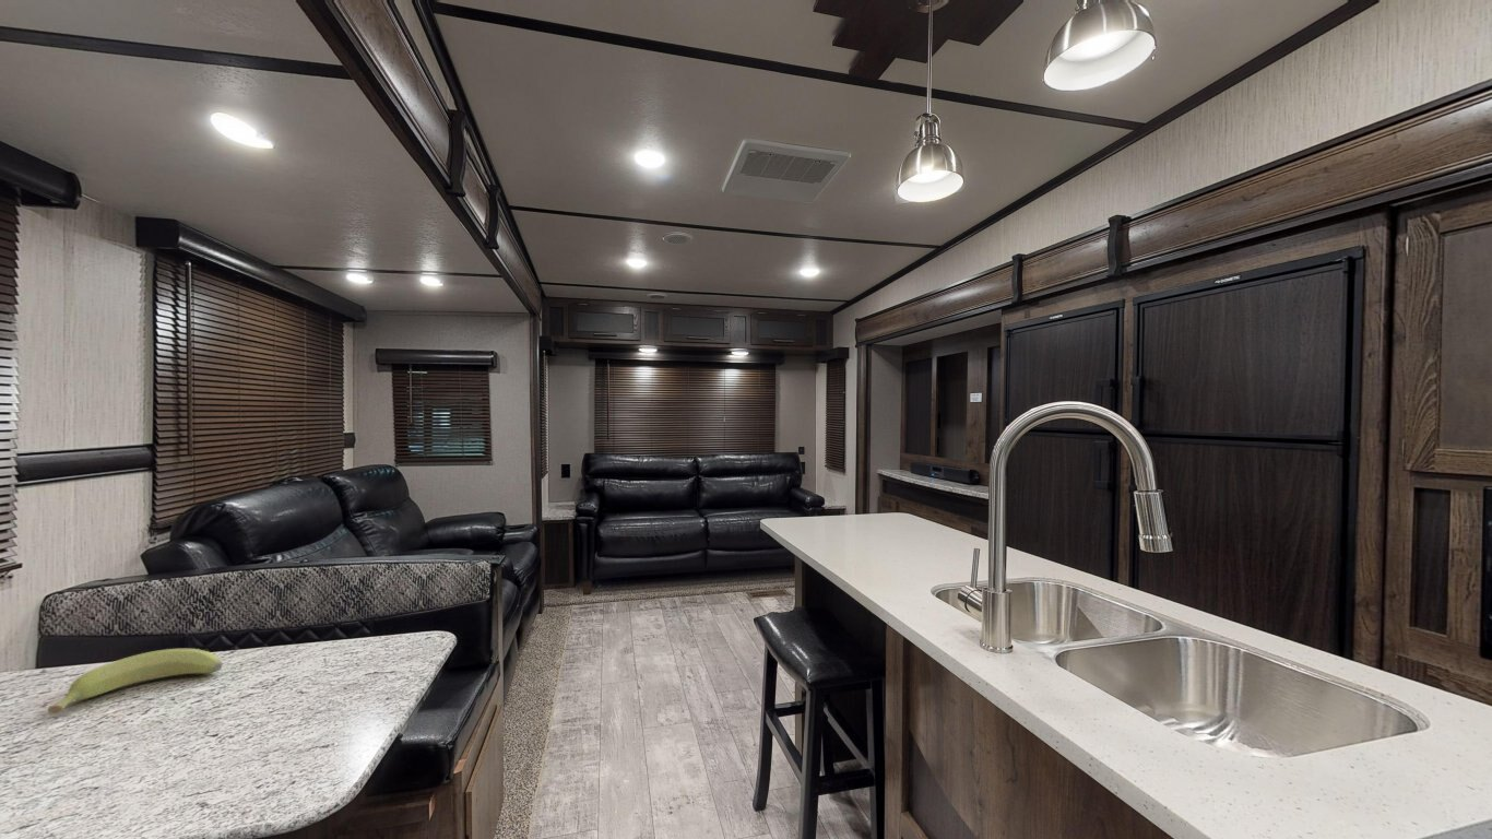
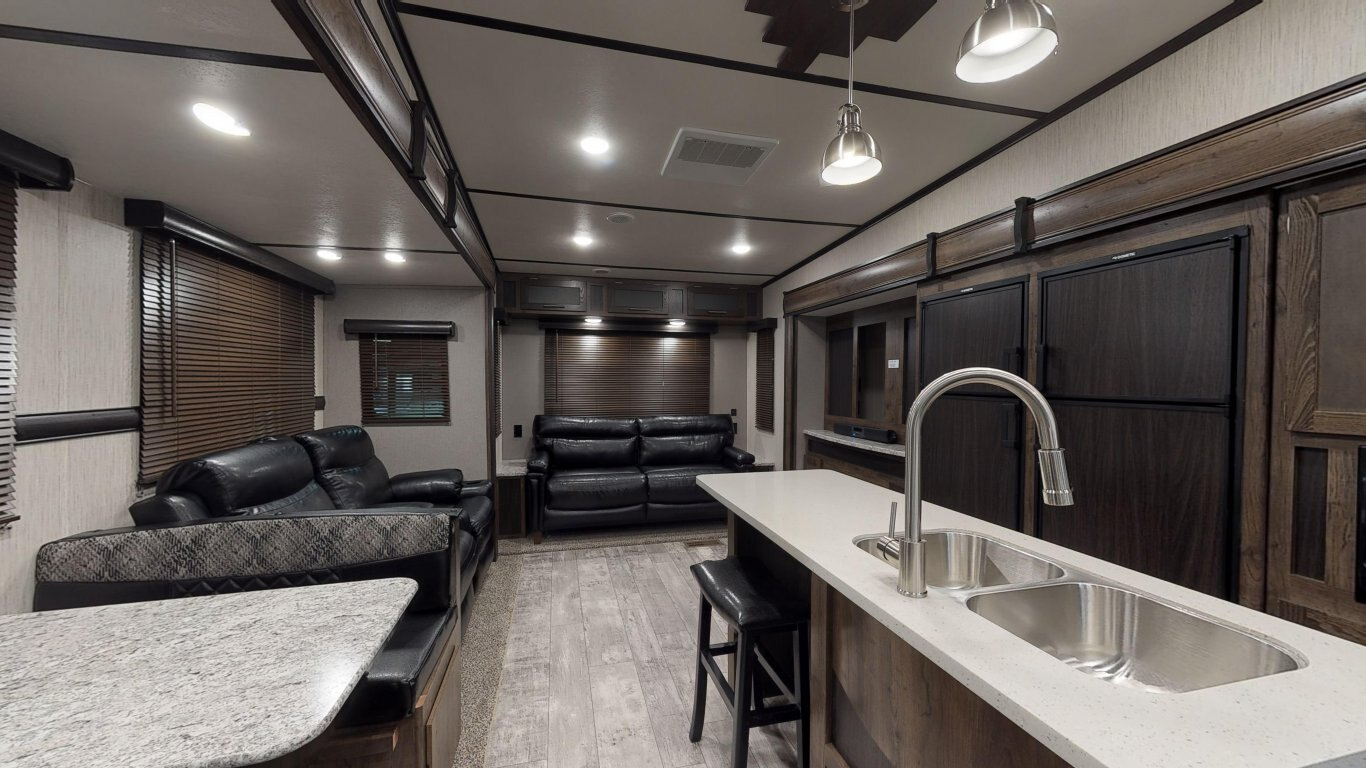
- banana [47,648,223,716]
